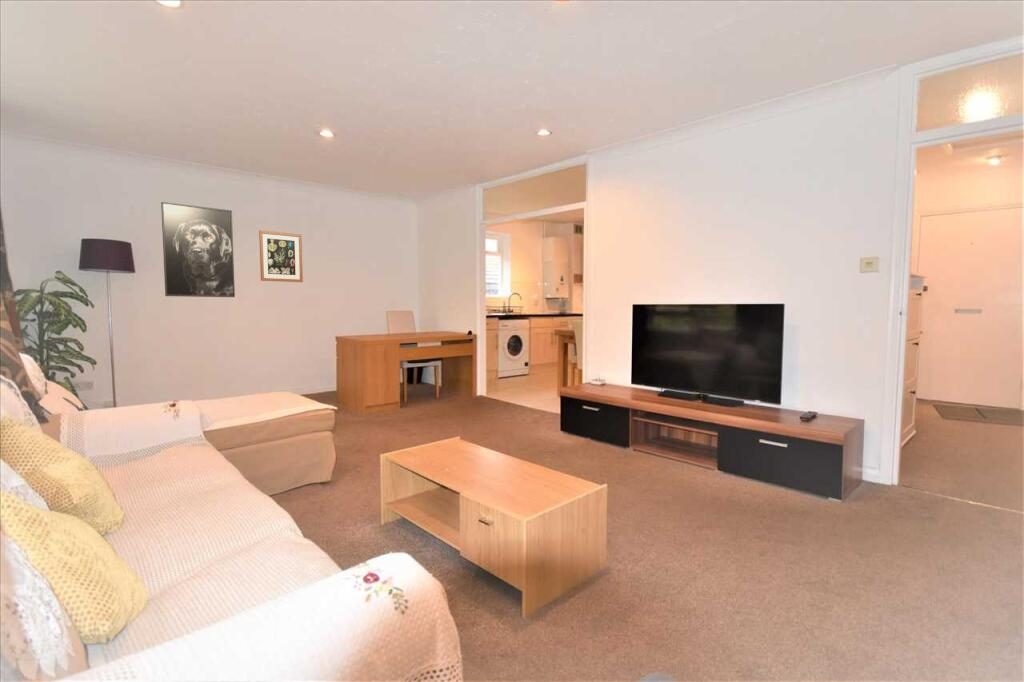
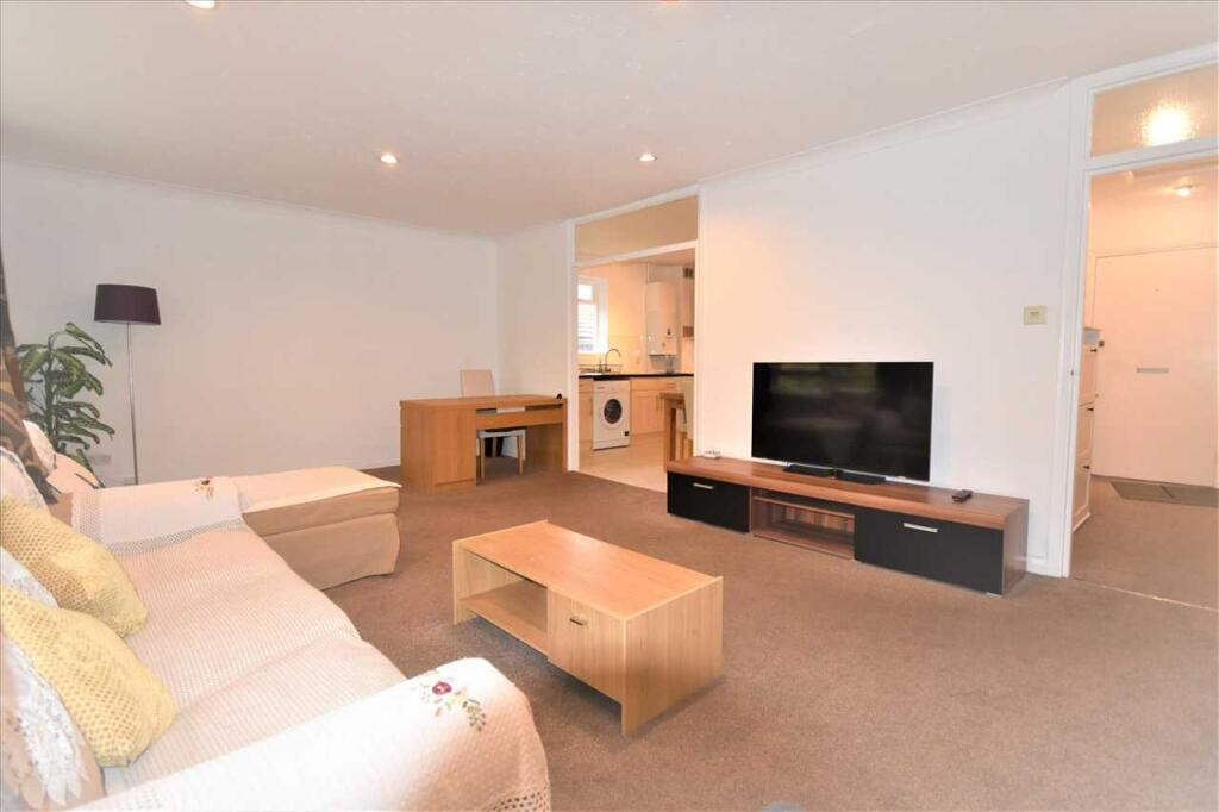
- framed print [160,201,236,298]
- wall art [258,229,304,283]
